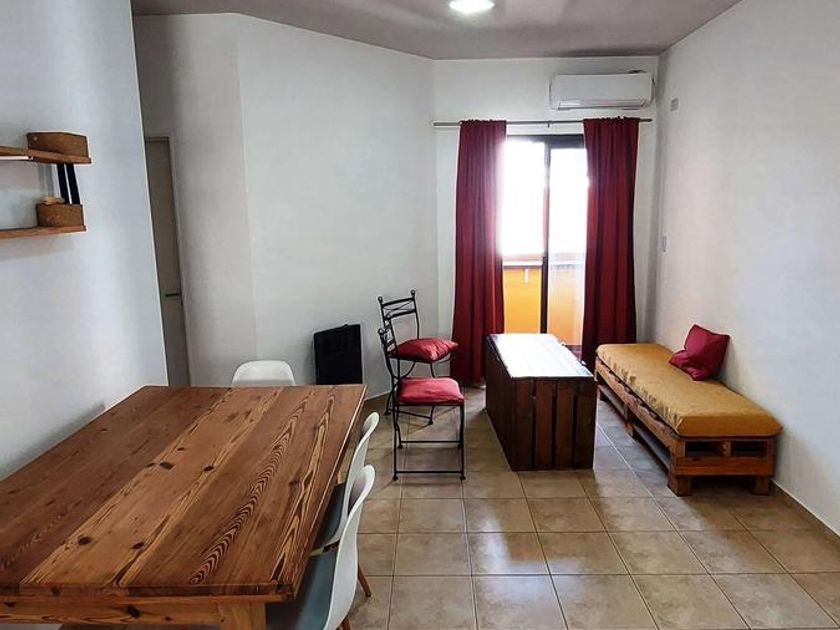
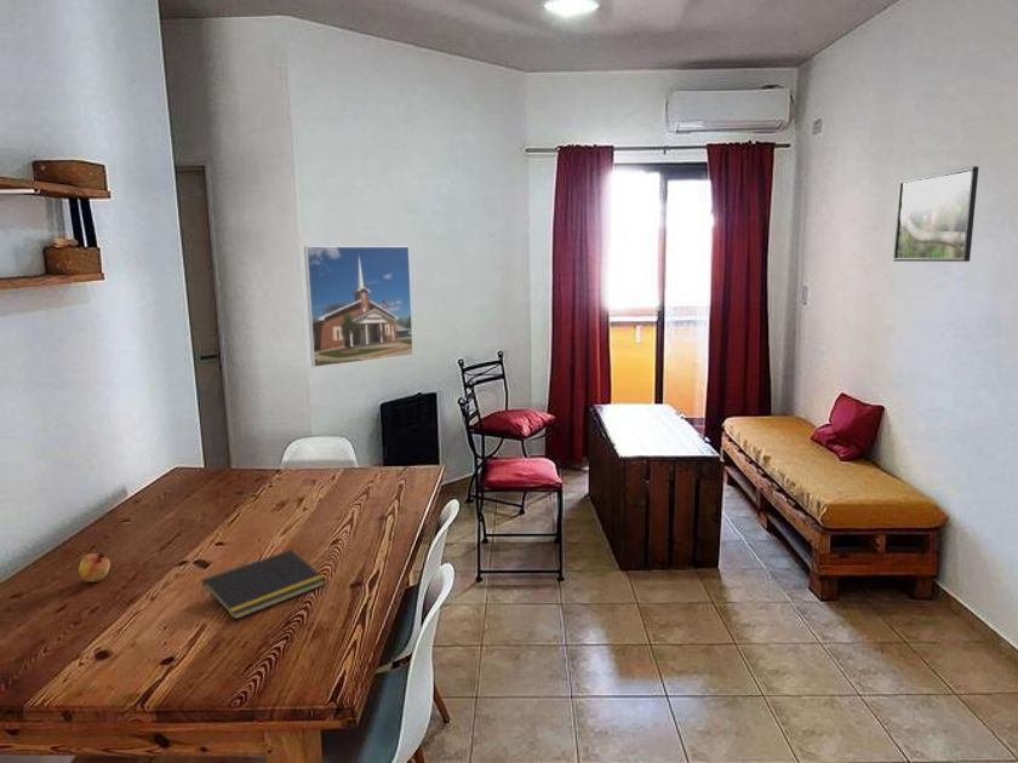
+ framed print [892,165,979,263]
+ notepad [200,549,326,620]
+ fruit [78,550,111,584]
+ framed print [303,246,414,368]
